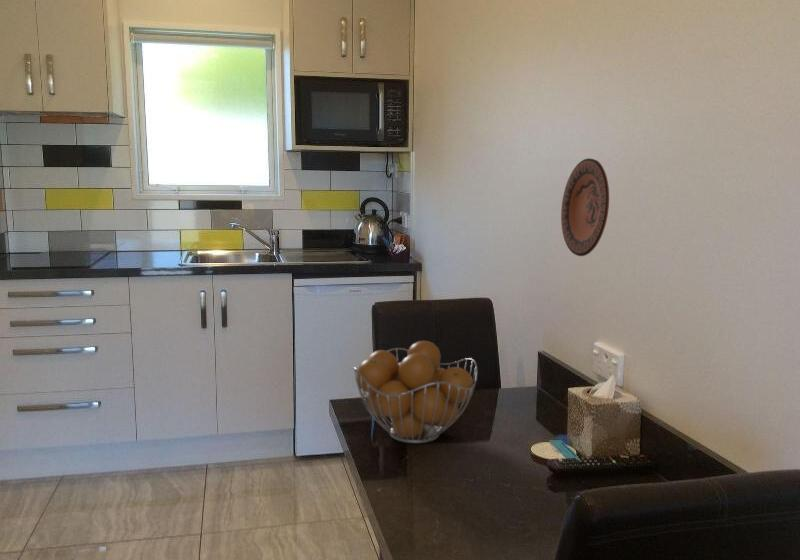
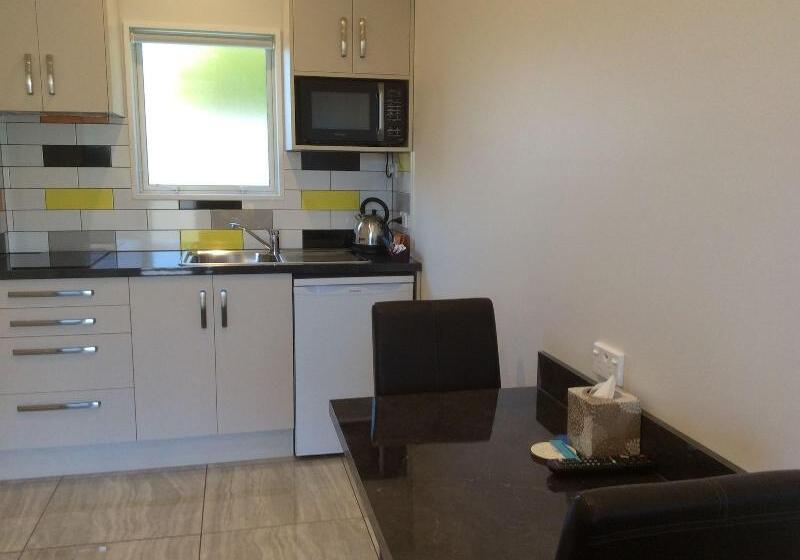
- fruit basket [352,340,479,444]
- decorative plate [560,157,610,257]
